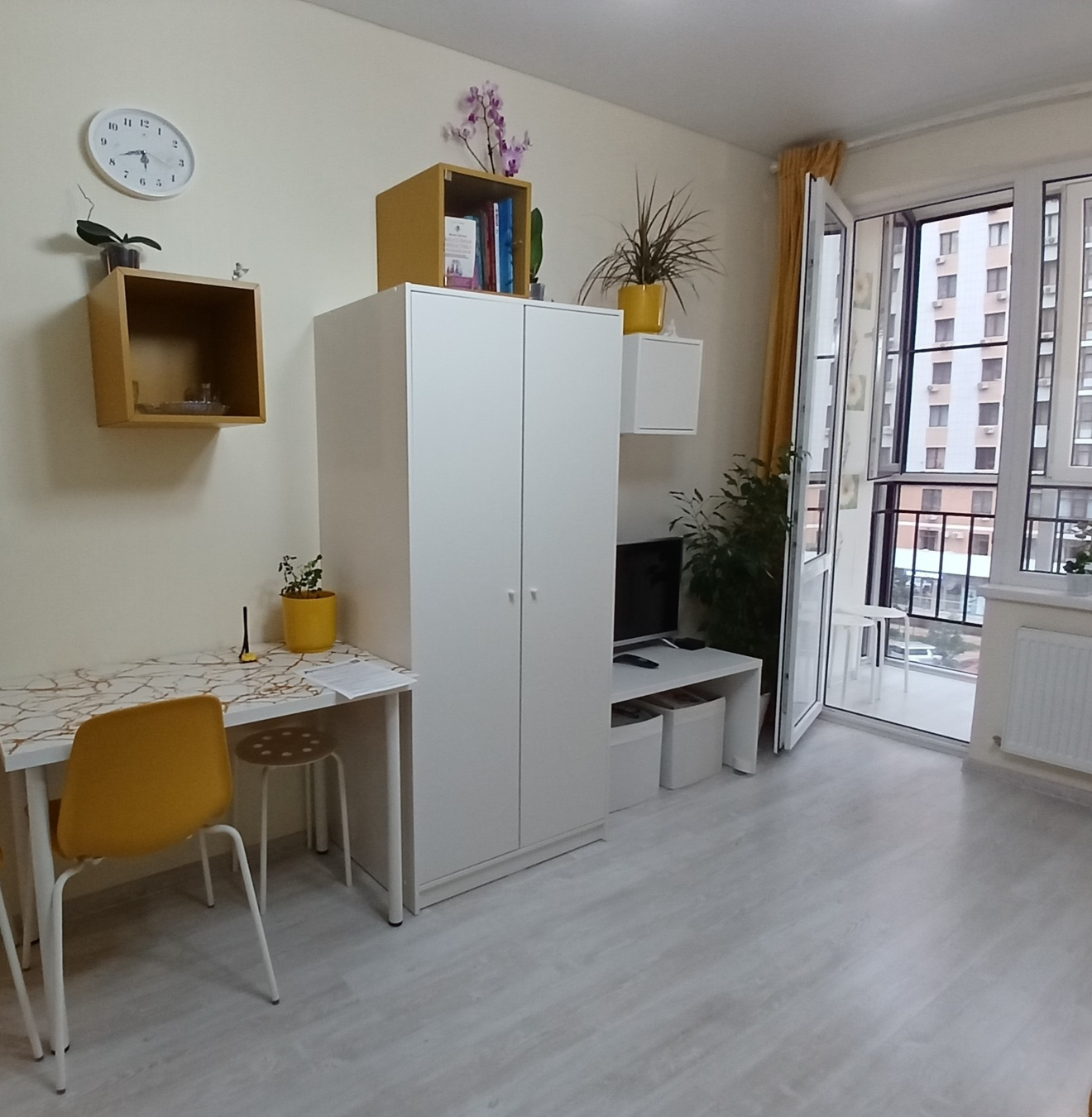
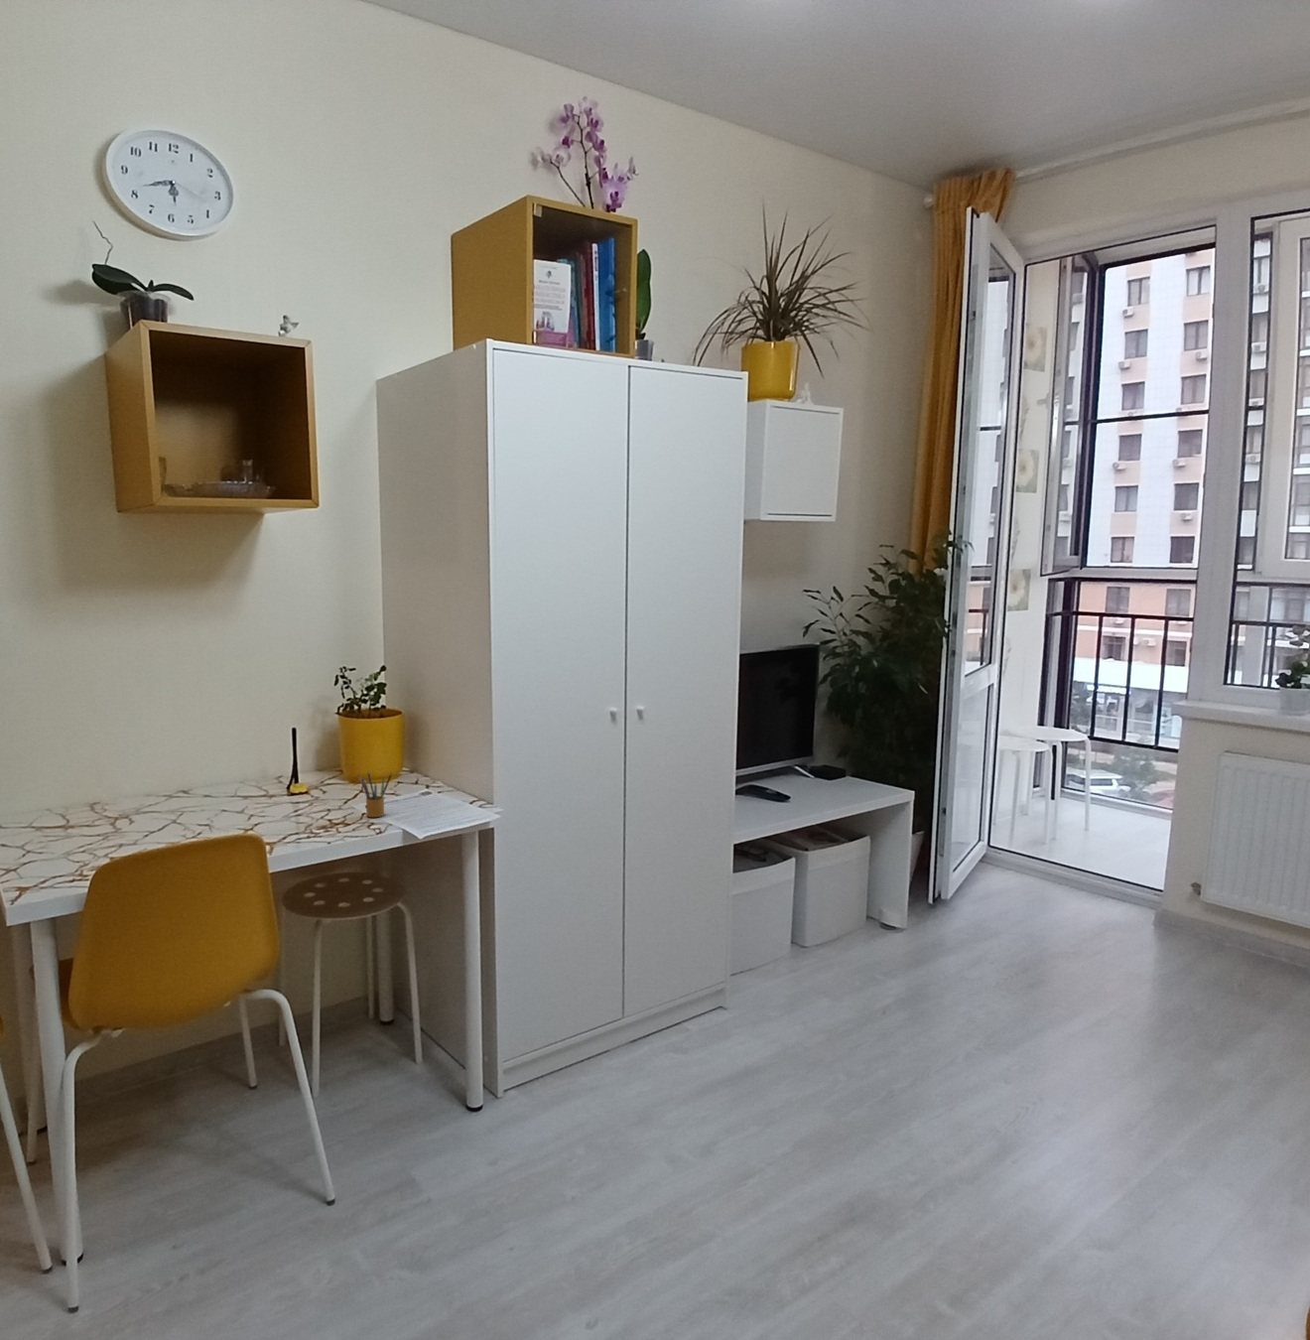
+ pencil box [357,770,393,818]
